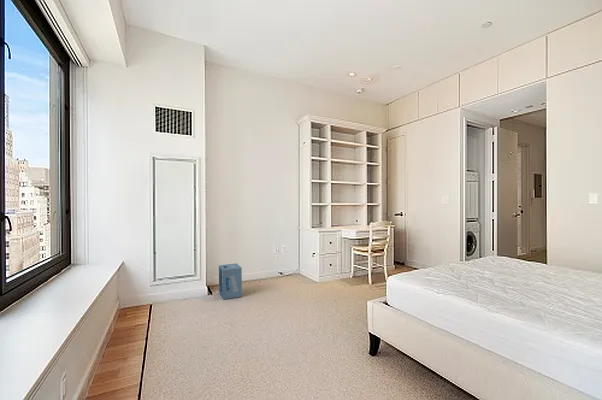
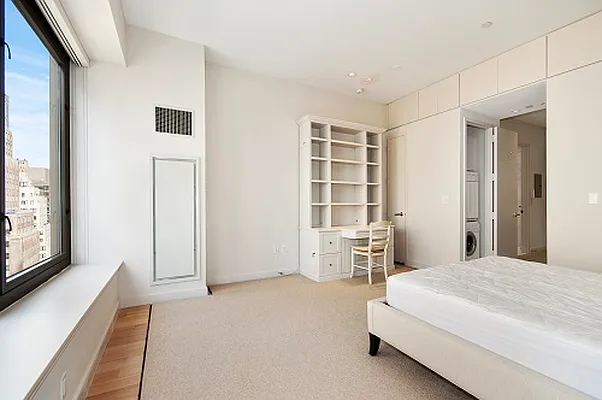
- cardboard box [218,263,243,300]
